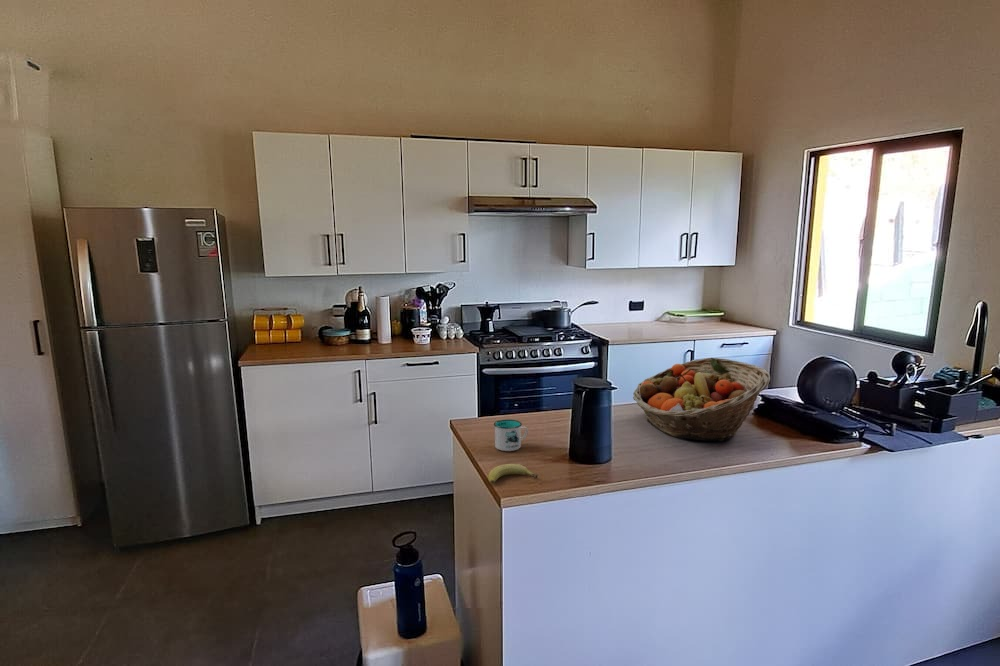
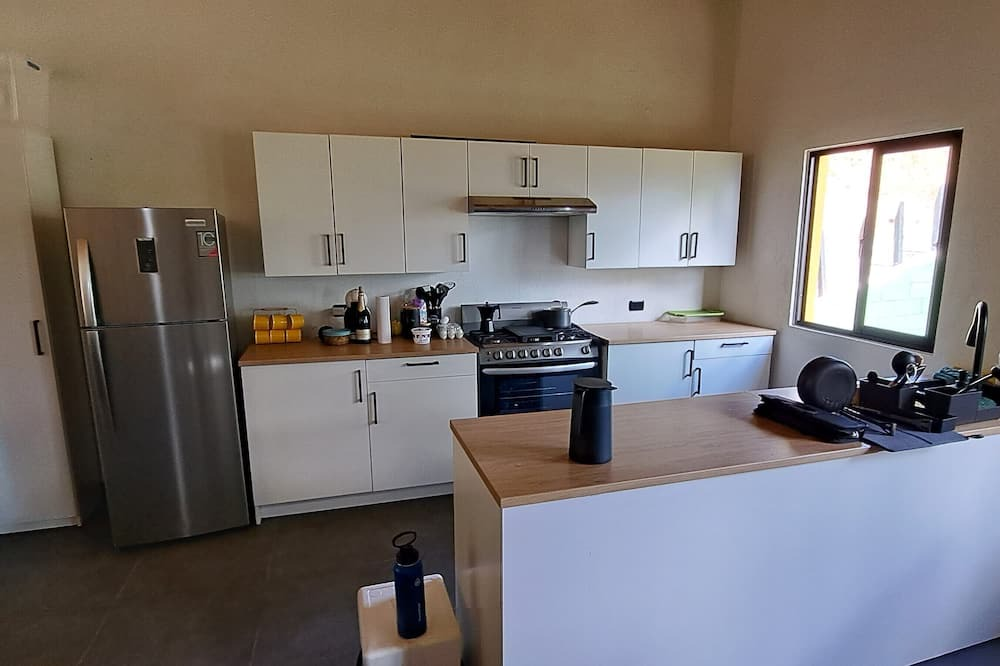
- fruit basket [632,357,771,442]
- fruit [487,463,539,484]
- mug [493,419,529,452]
